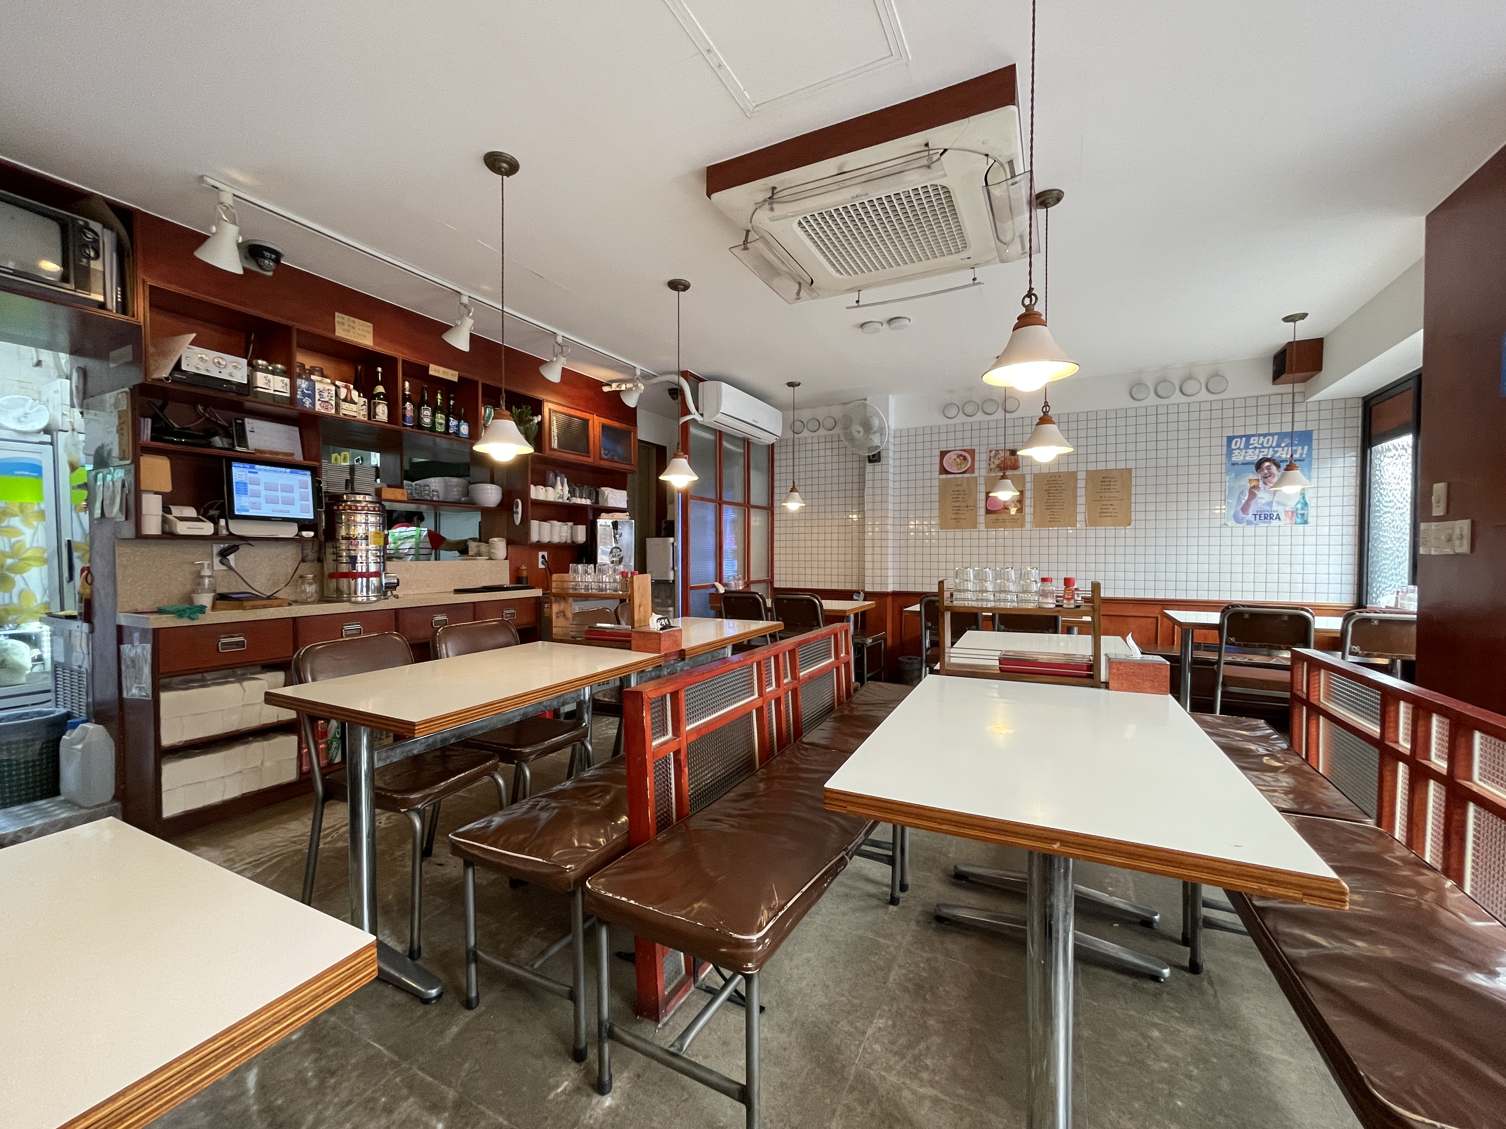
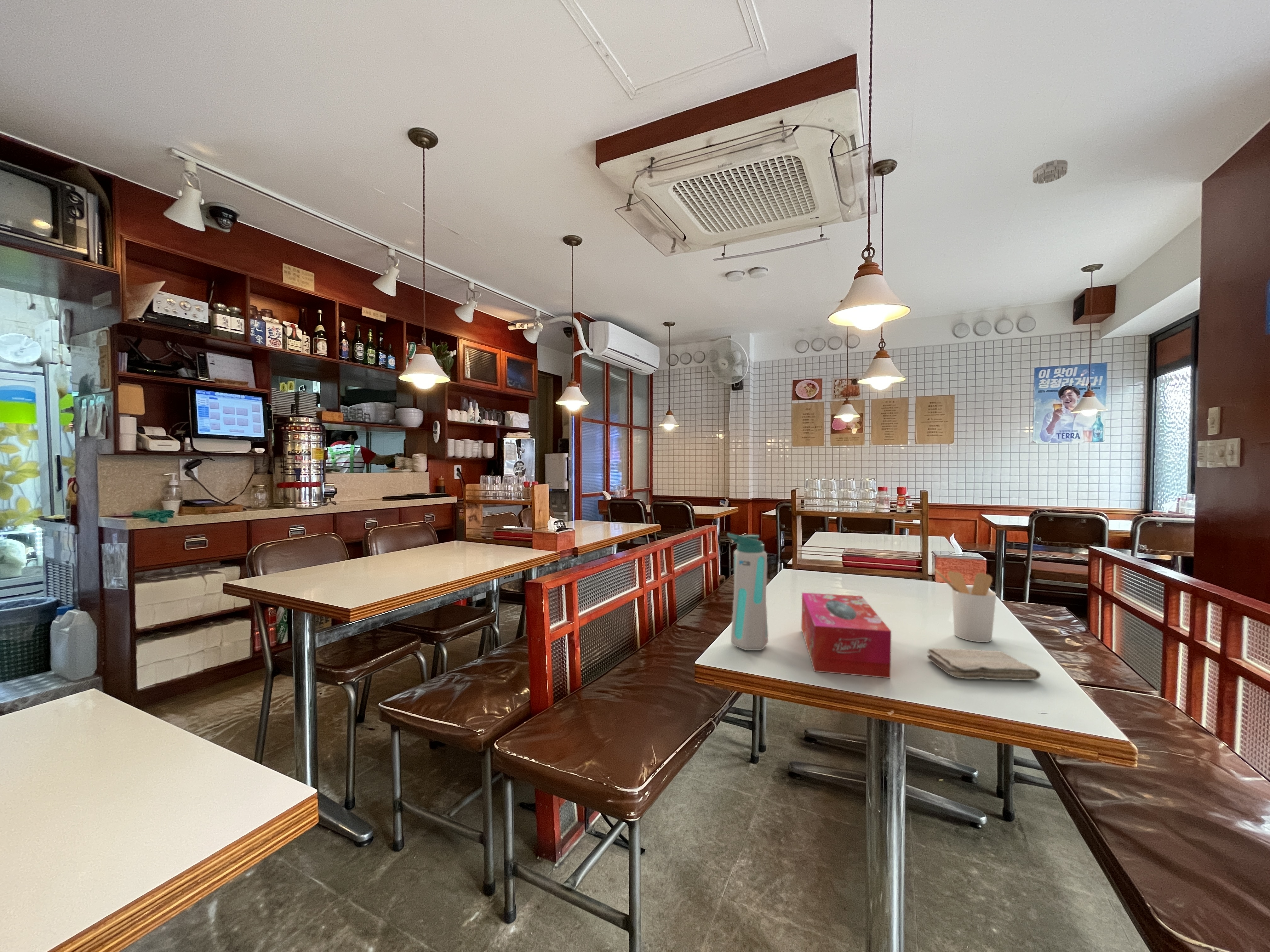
+ smoke detector [1032,159,1068,184]
+ tissue box [801,592,892,678]
+ utensil holder [934,568,997,643]
+ water bottle [727,533,769,651]
+ washcloth [927,648,1041,681]
